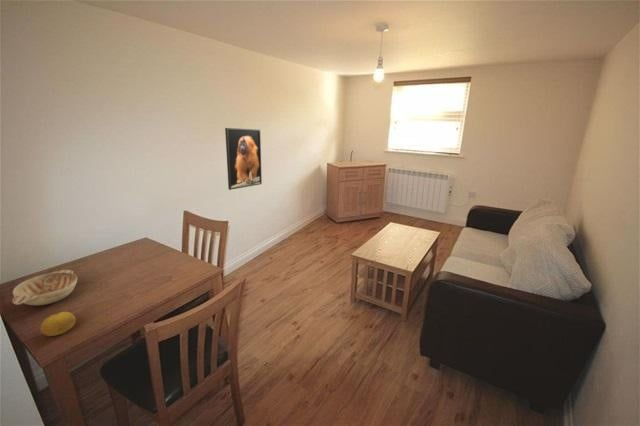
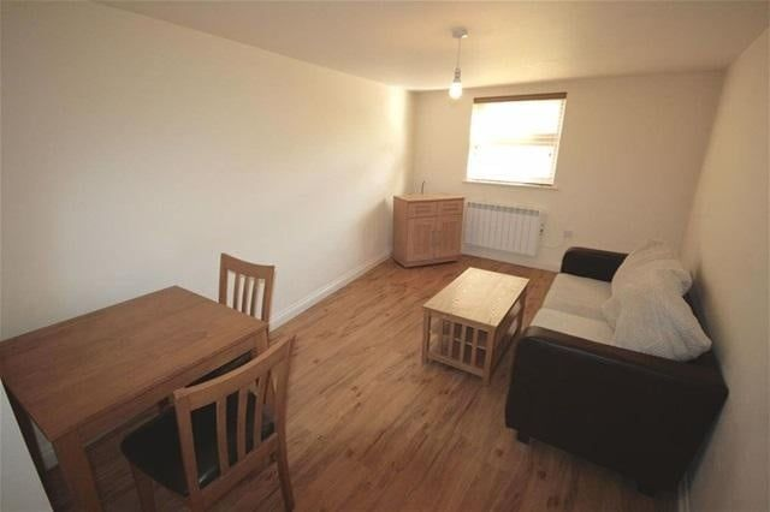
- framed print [224,127,263,191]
- fruit [40,311,76,337]
- decorative bowl [12,269,78,306]
